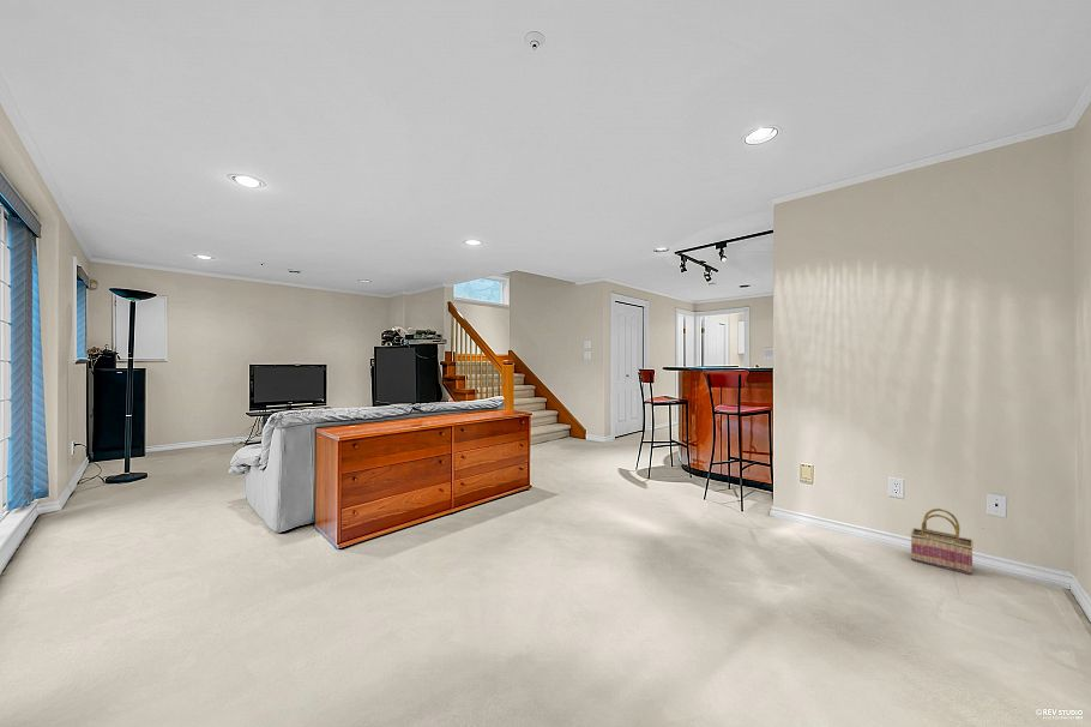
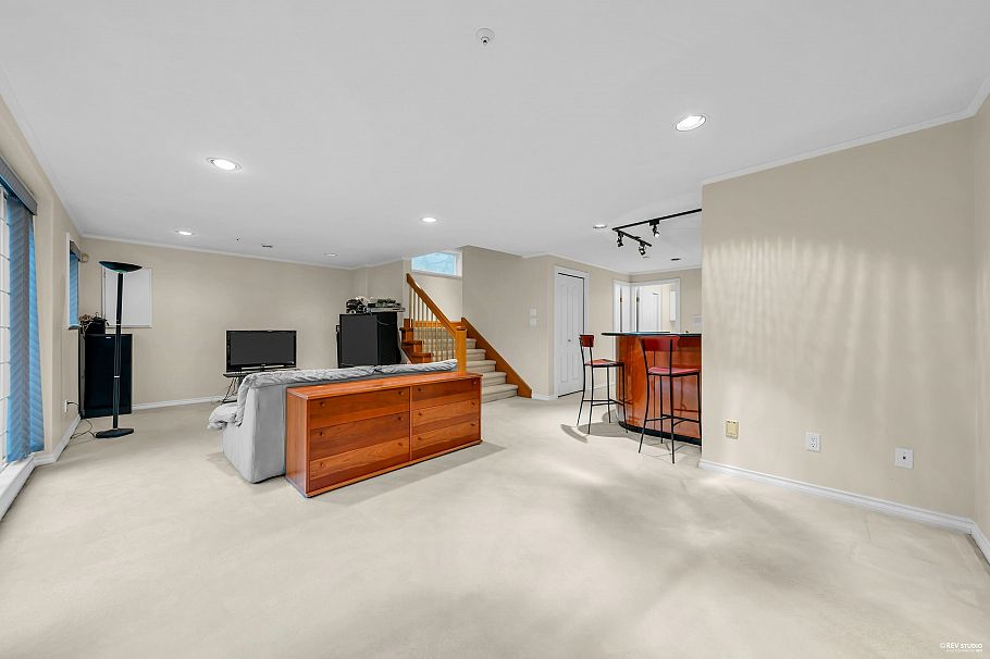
- basket [909,507,975,576]
